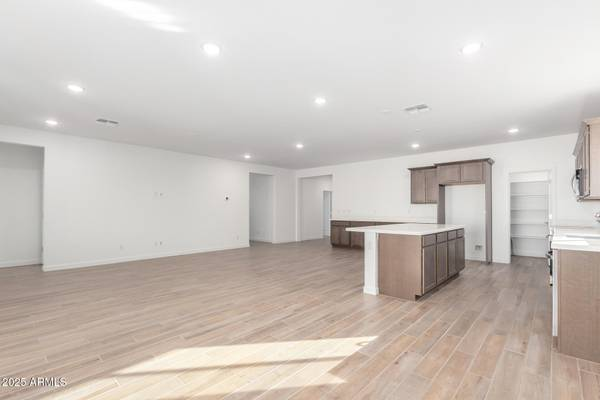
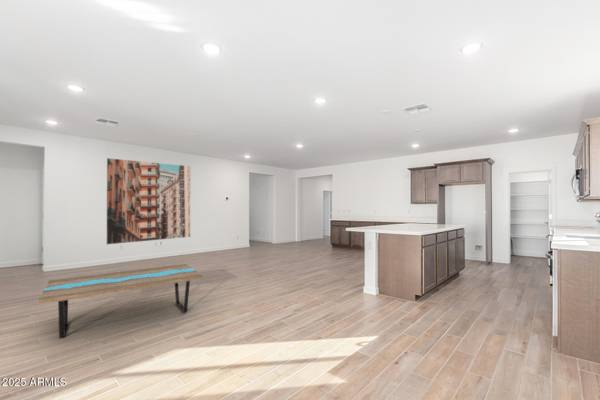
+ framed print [105,157,192,246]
+ coffee table [37,263,204,340]
